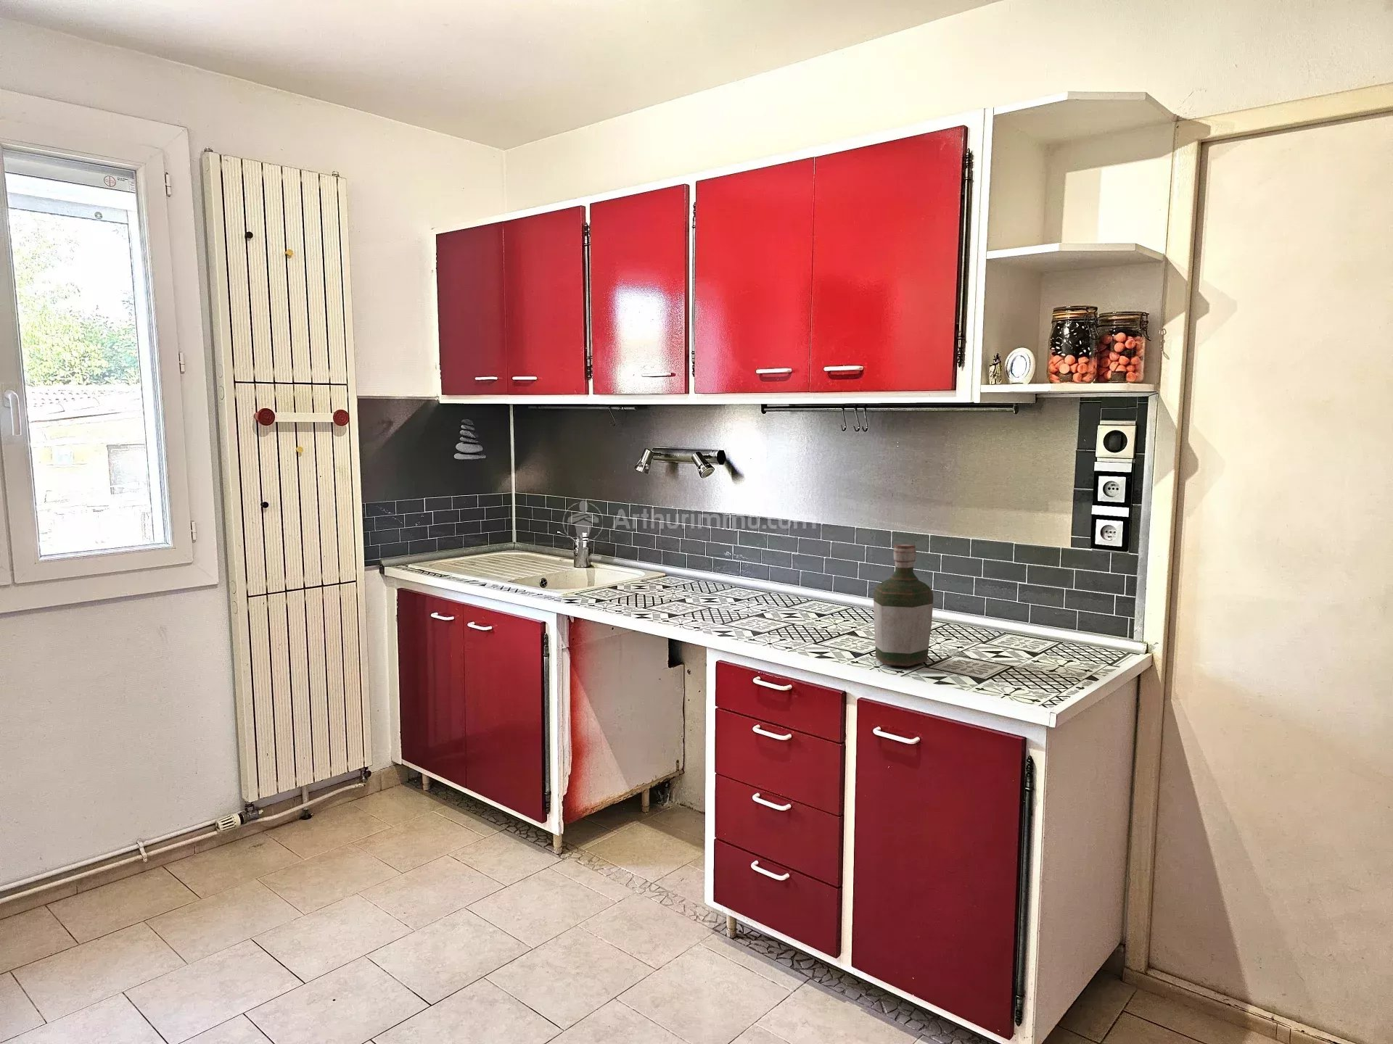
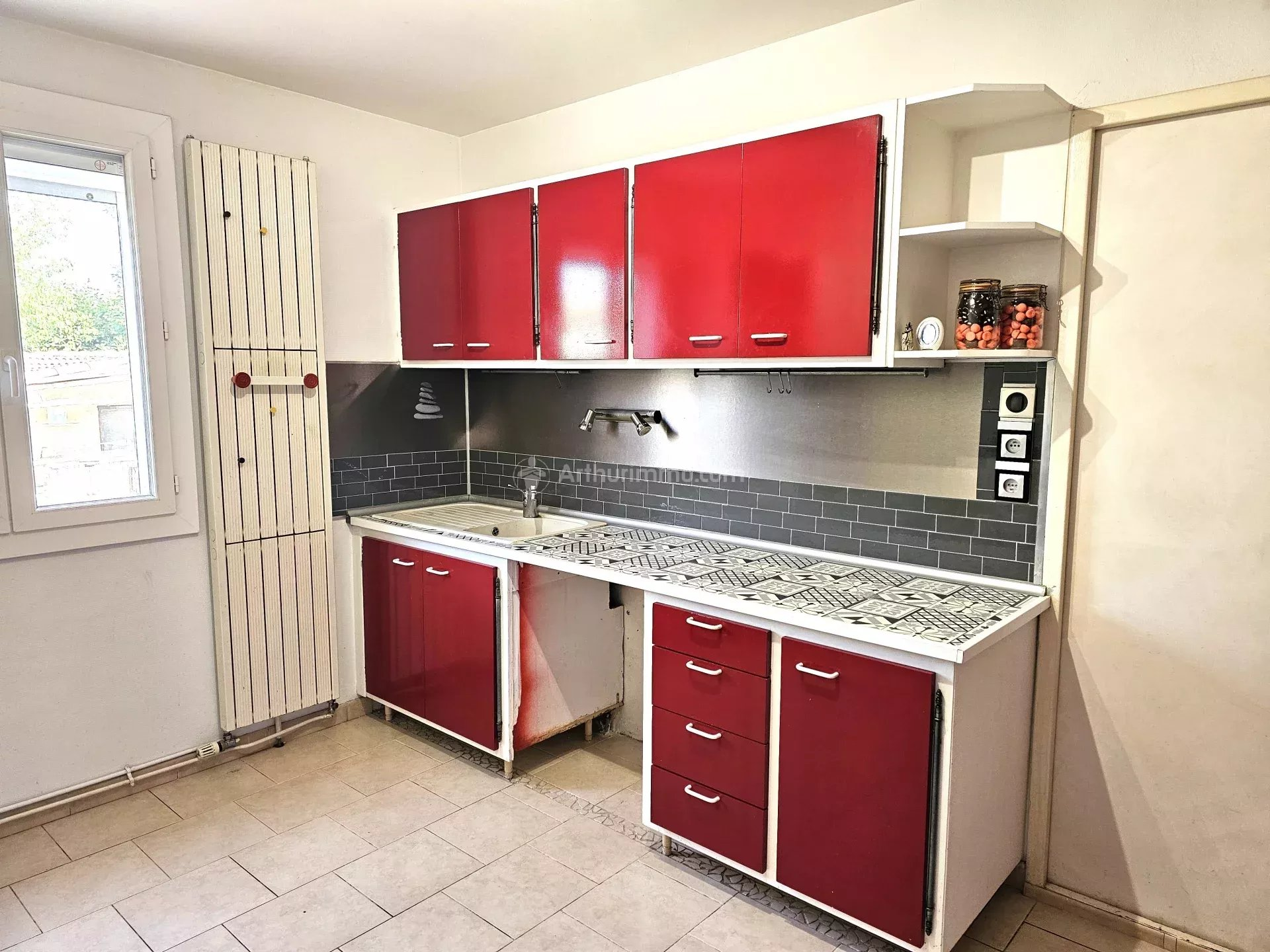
- bottle [873,543,933,667]
